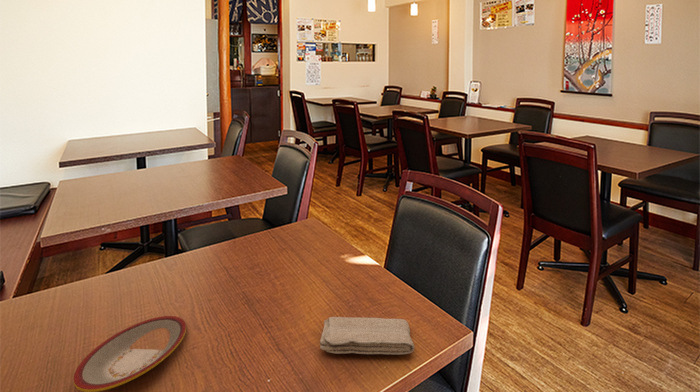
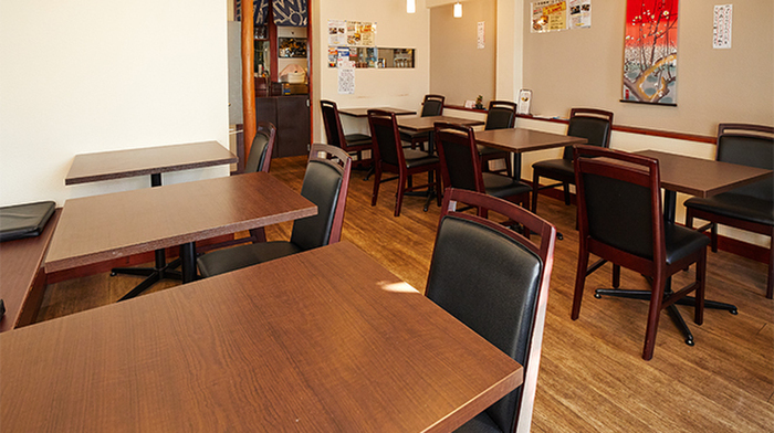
- washcloth [319,316,416,355]
- plate [72,315,187,392]
